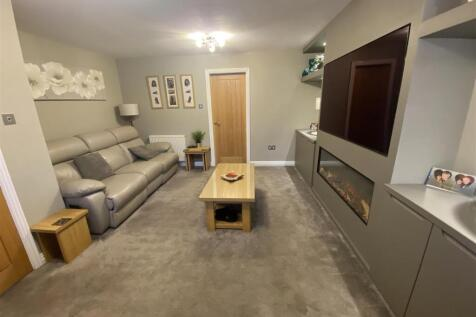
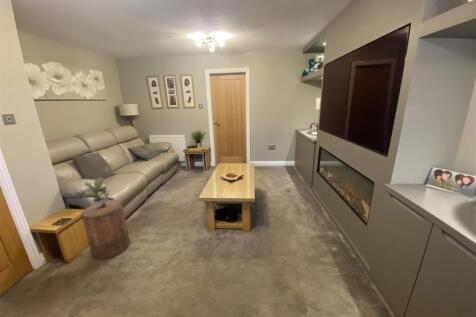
+ stool [80,199,131,261]
+ potted plant [81,176,107,207]
